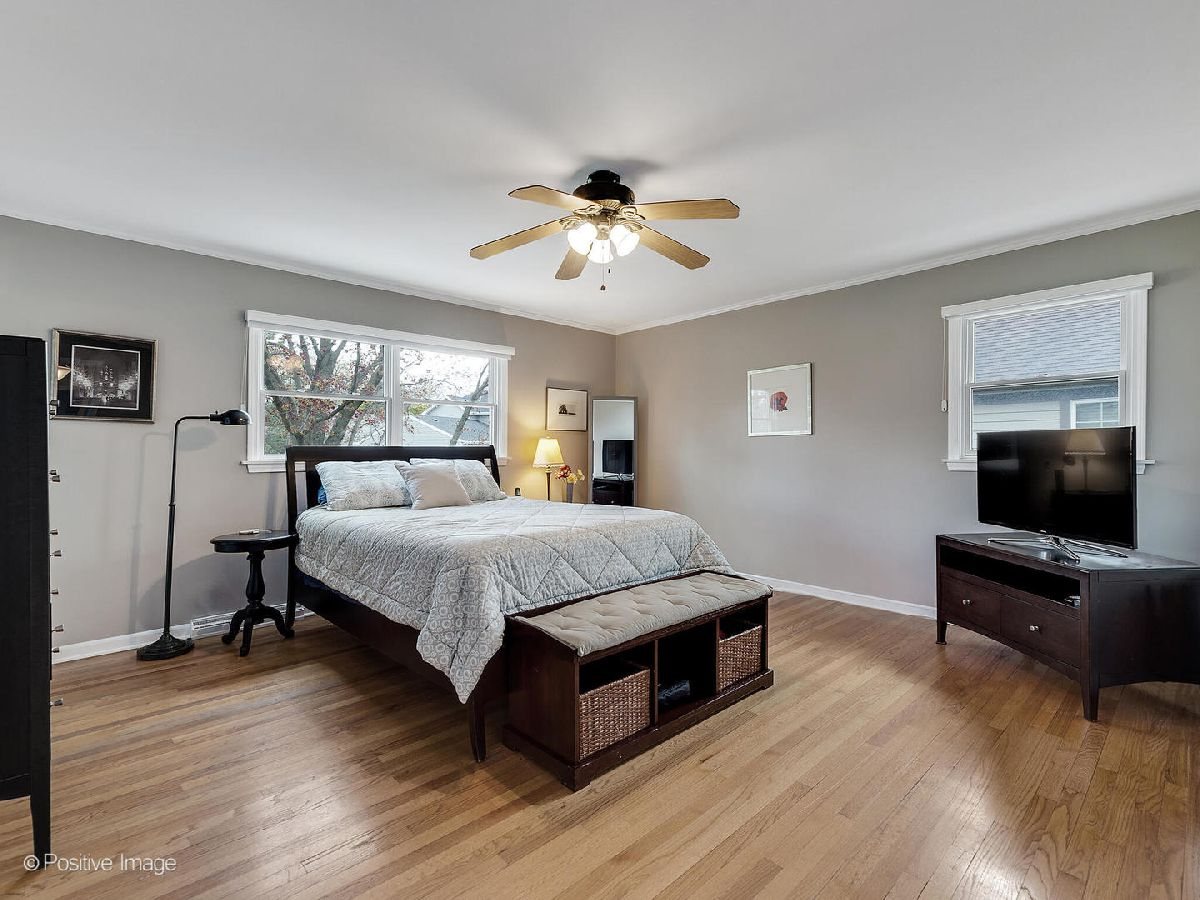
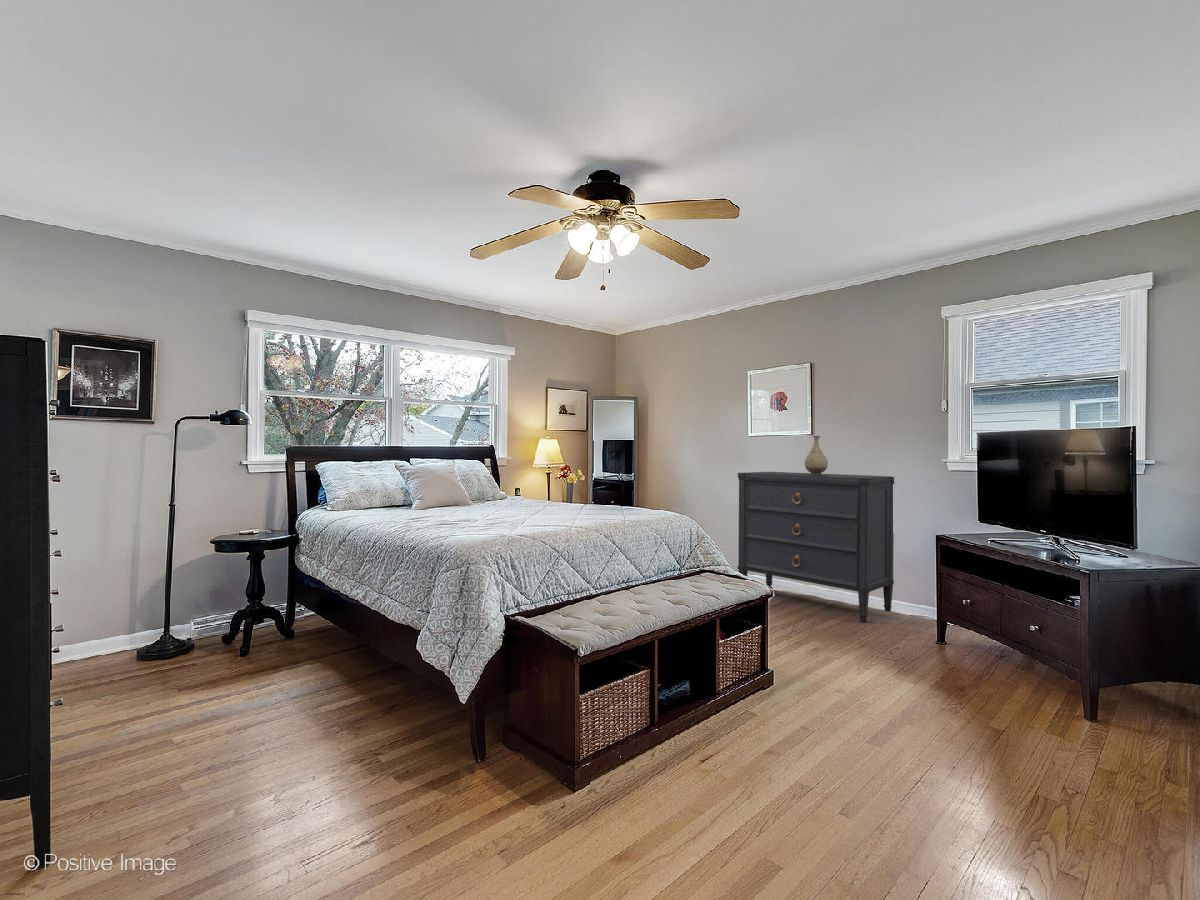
+ dresser [737,471,895,623]
+ vase [804,435,829,475]
